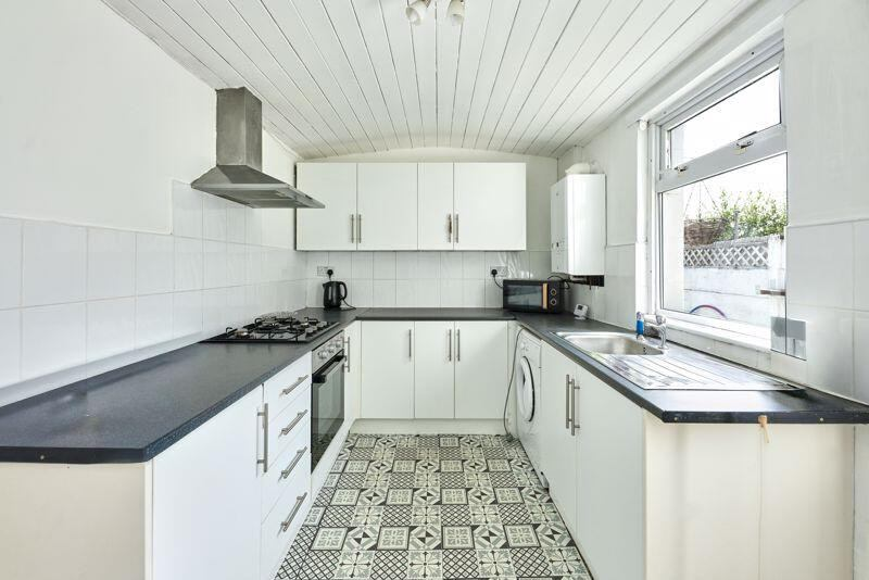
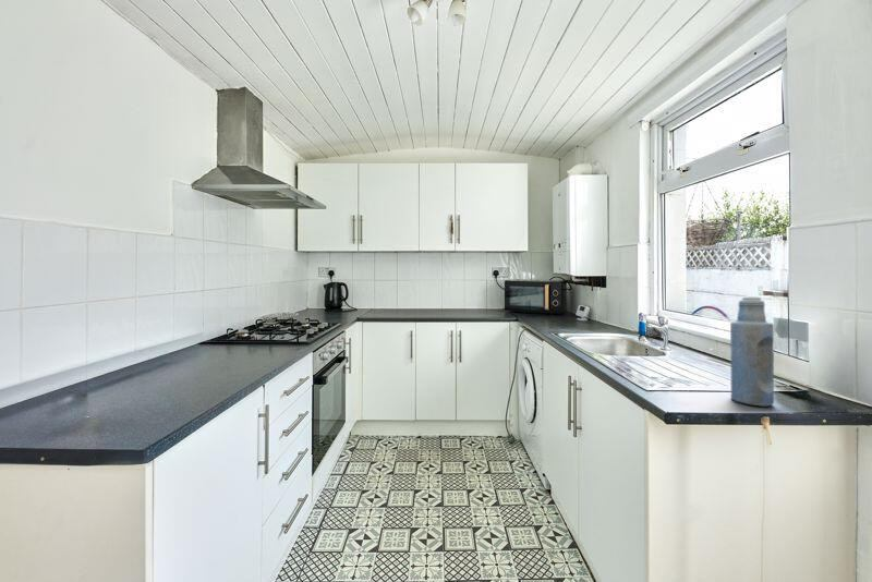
+ bottle [729,296,775,407]
